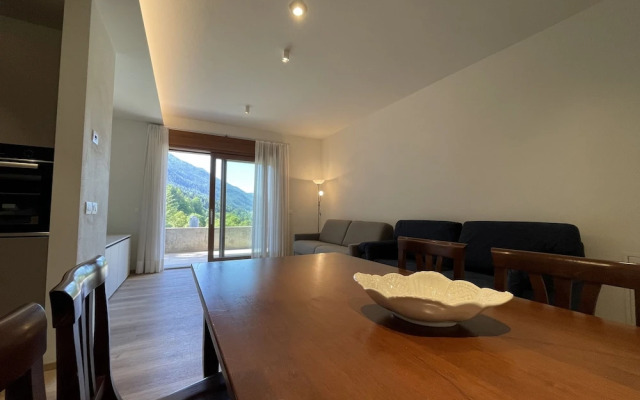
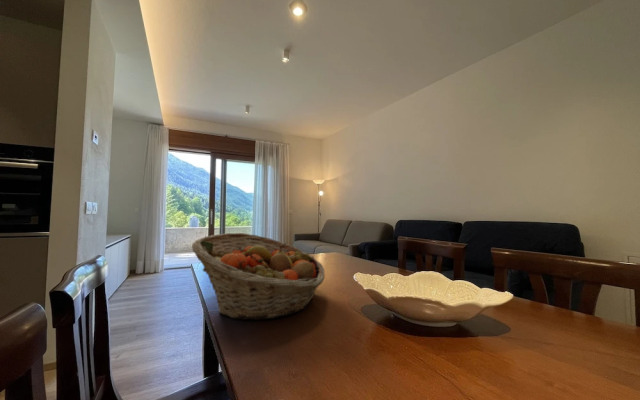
+ fruit basket [191,232,326,321]
